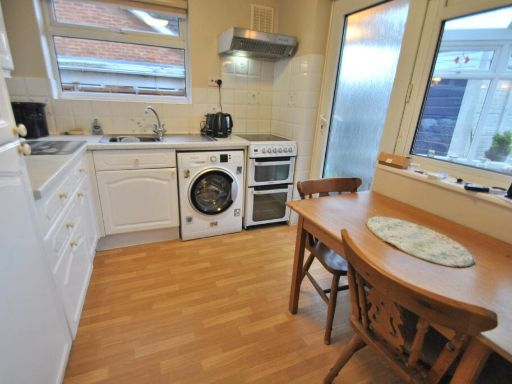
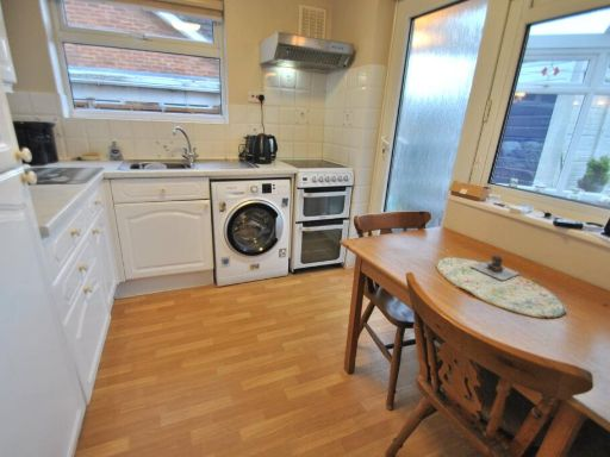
+ teapot [469,253,521,281]
